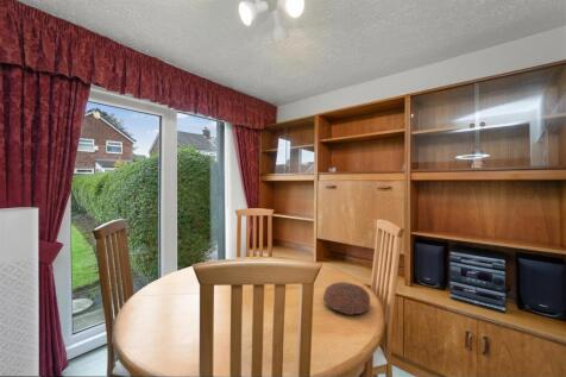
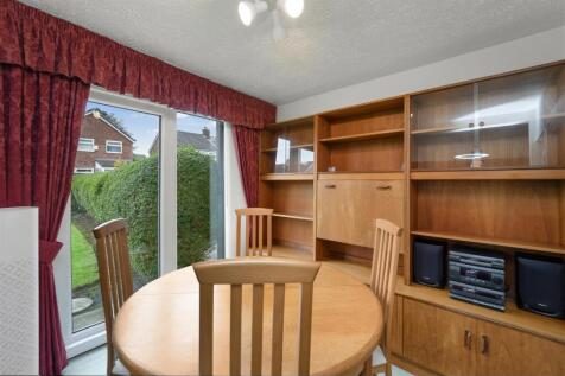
- decorative bowl [322,281,371,316]
